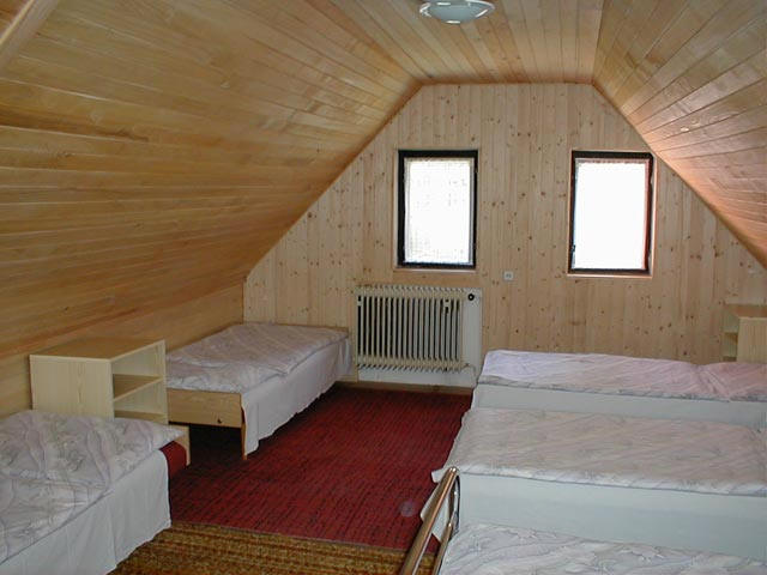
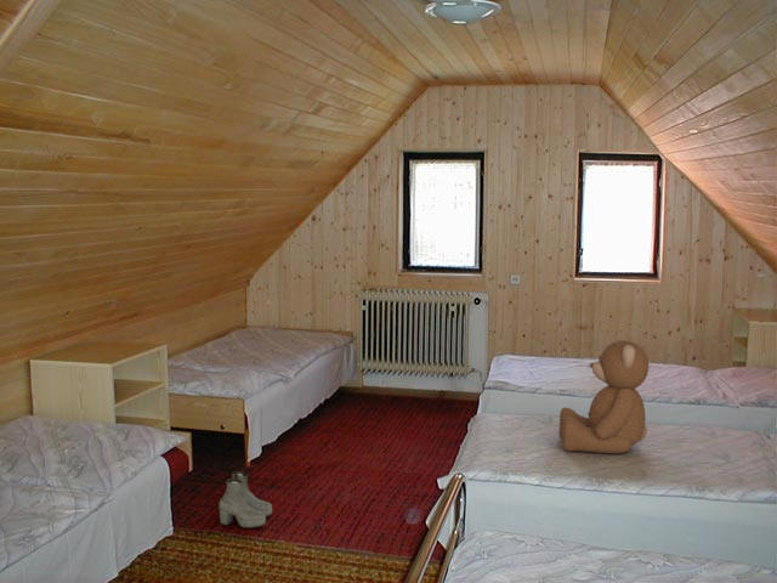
+ boots [217,470,273,530]
+ teddy bear [558,338,650,454]
